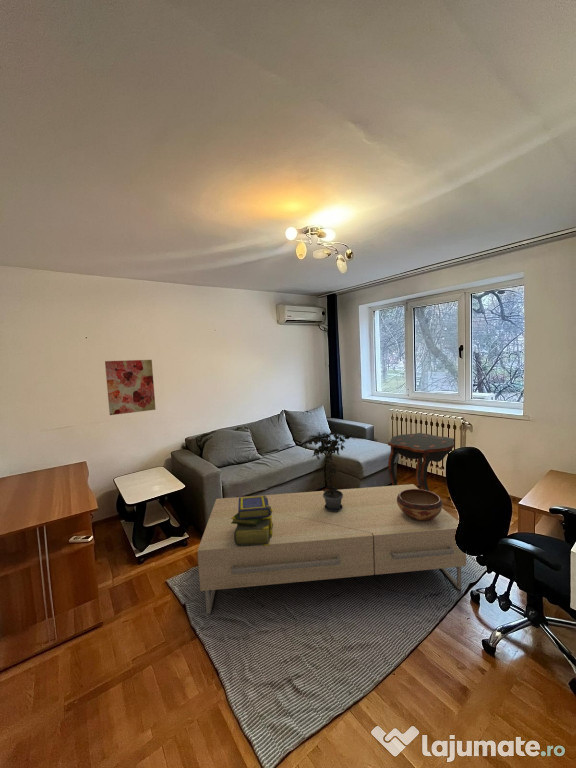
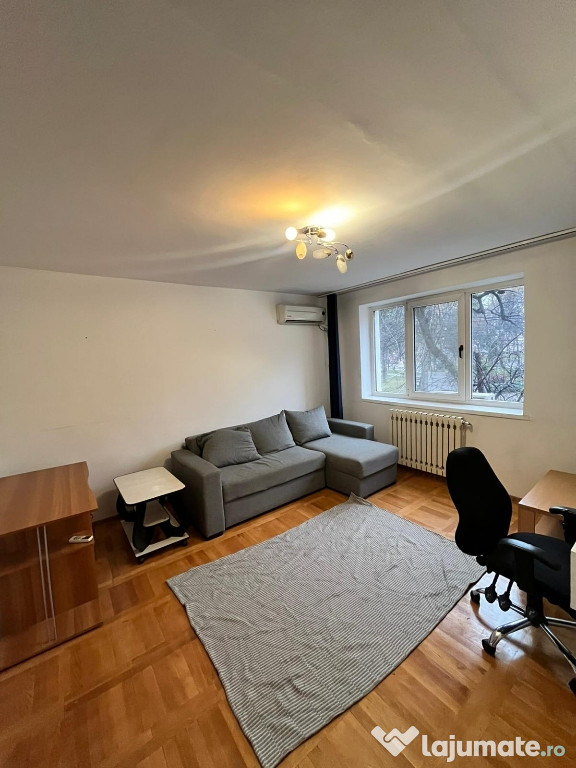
- wall art [104,359,156,416]
- stack of books [231,495,273,546]
- potted plant [303,426,355,512]
- decorative bowl [397,488,444,521]
- coffee table [197,483,467,615]
- side table [387,432,456,491]
